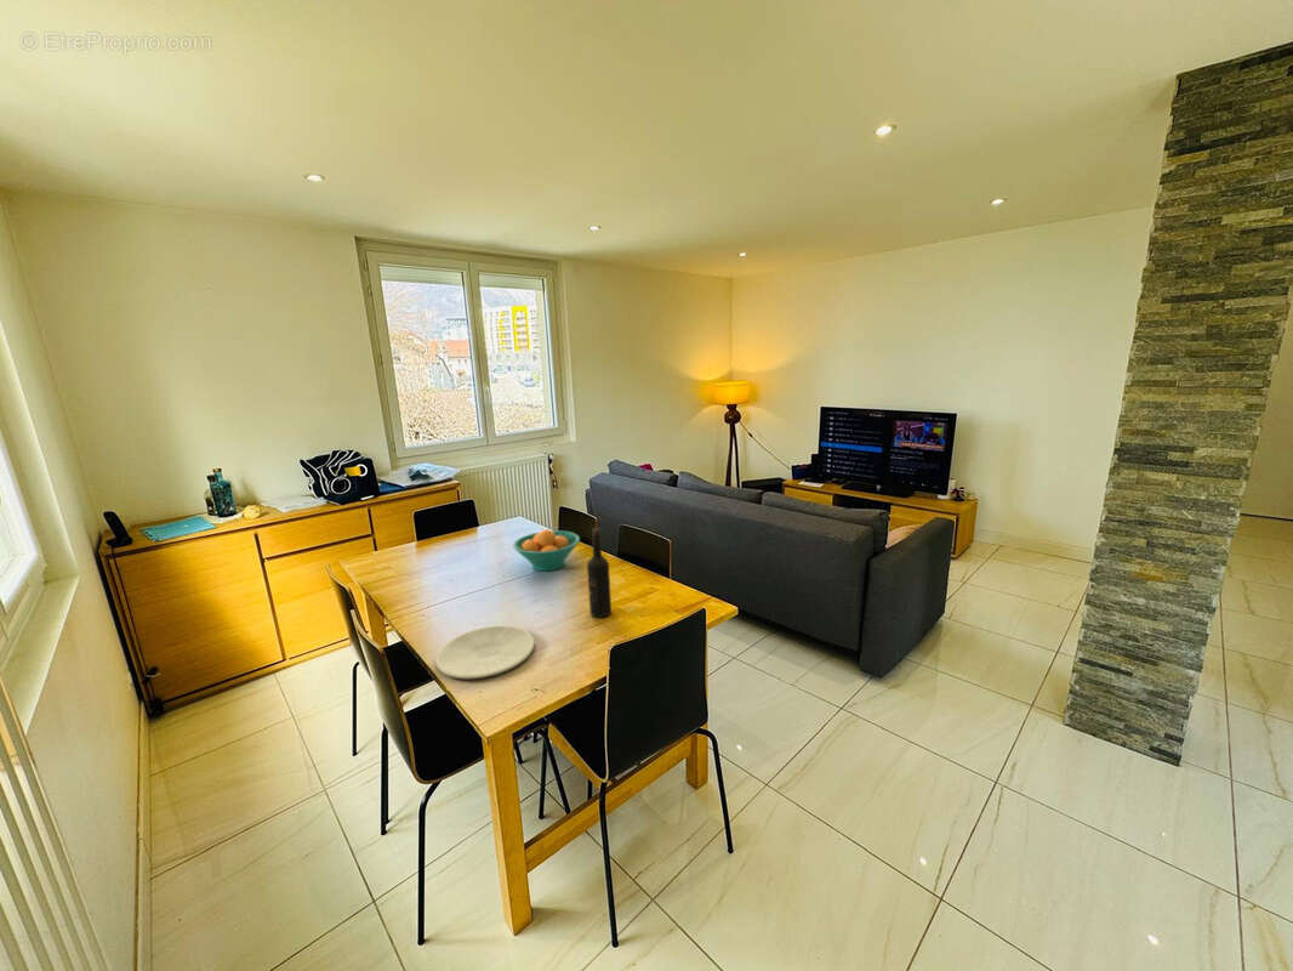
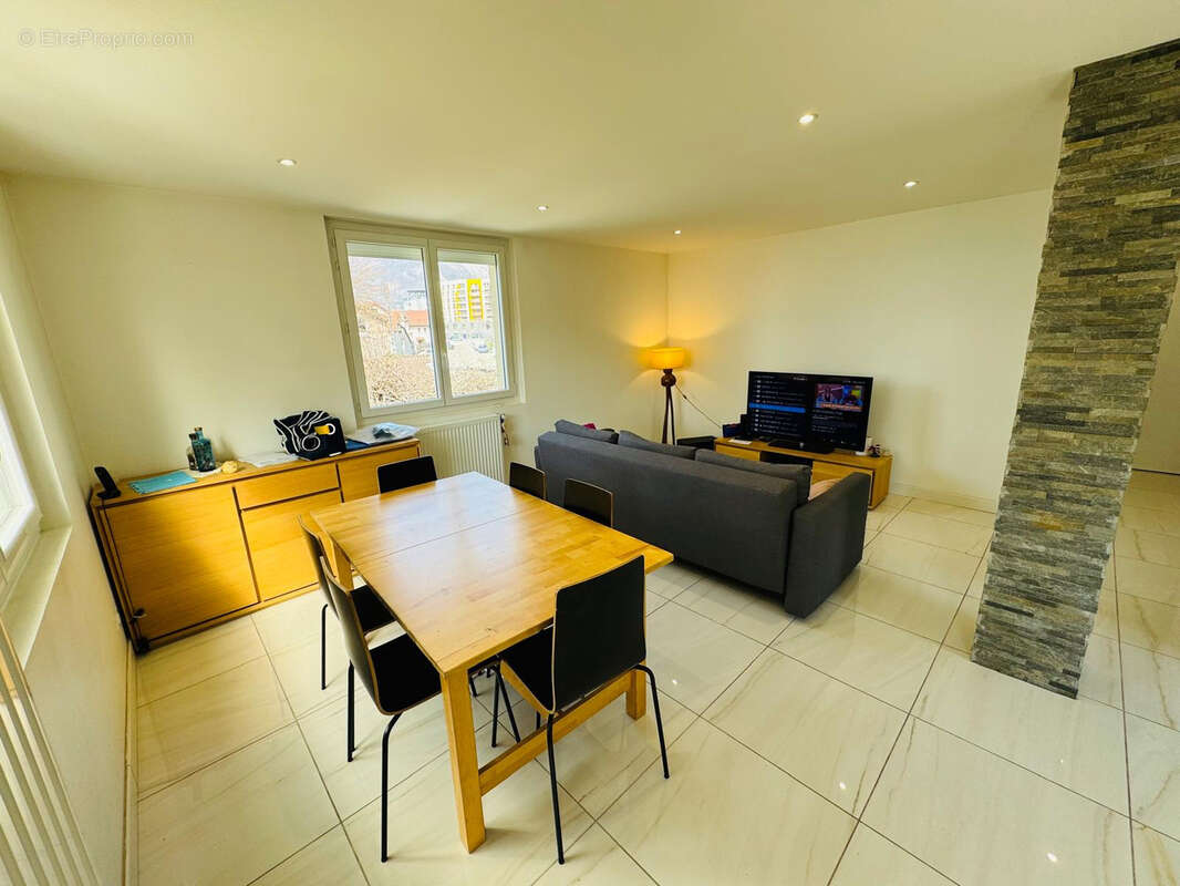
- plate [434,624,536,680]
- fruit bowl [512,528,581,572]
- wine bottle [586,527,613,619]
